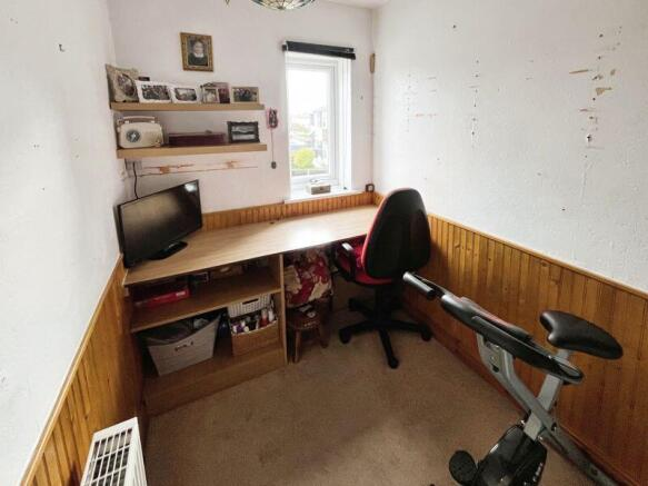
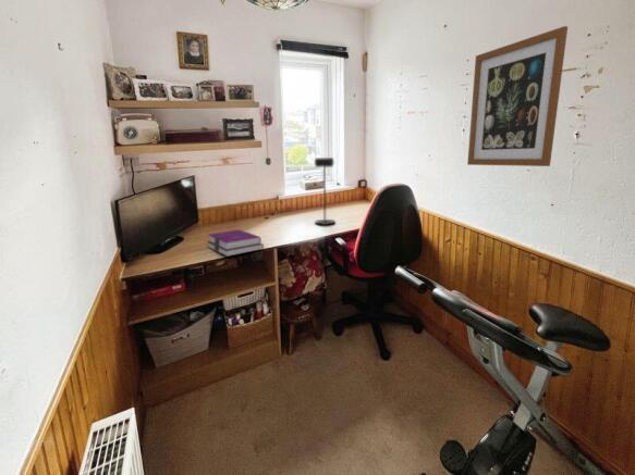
+ hardback book [206,228,265,258]
+ desk lamp [314,157,337,226]
+ wall art [466,25,569,167]
